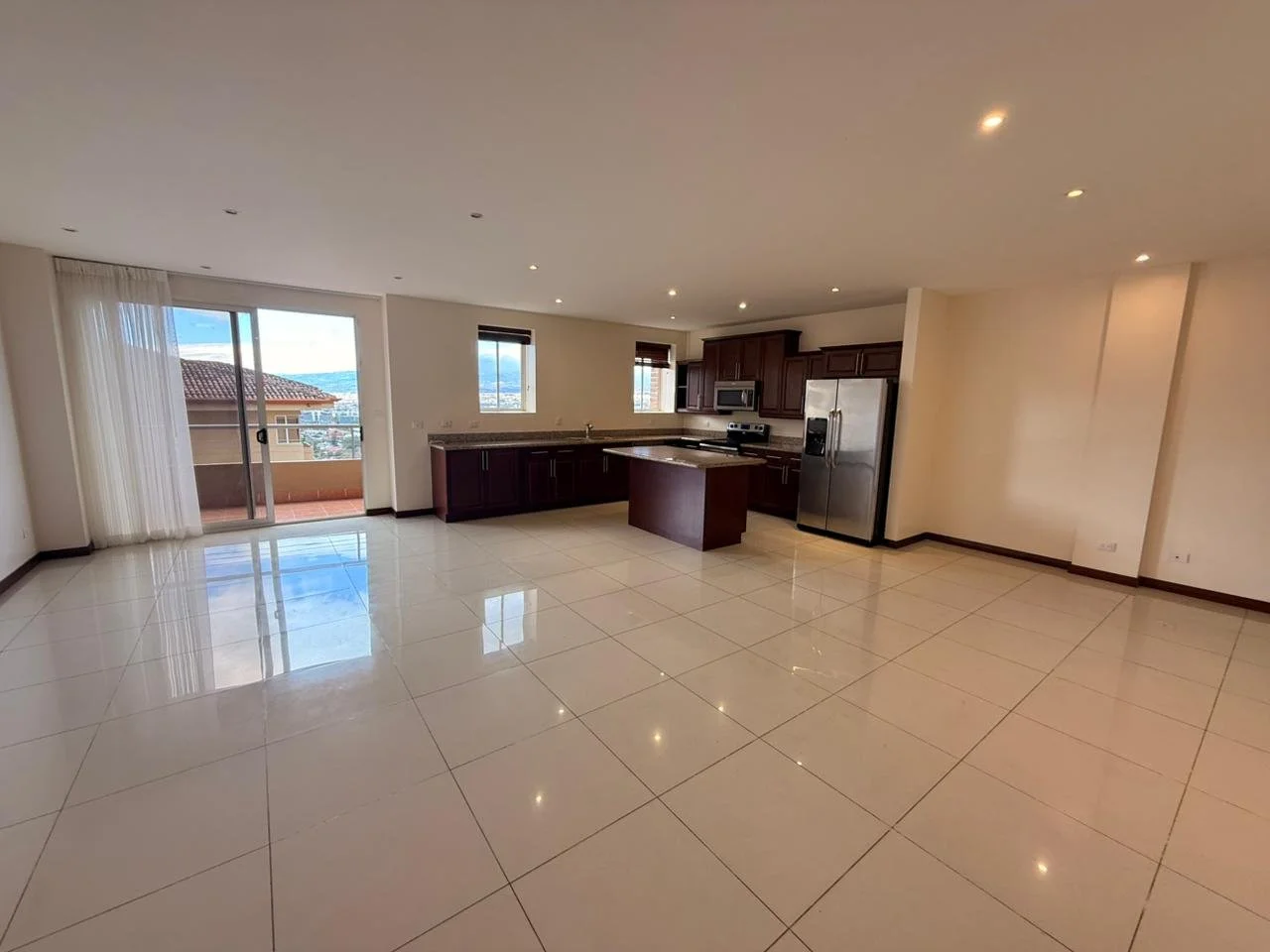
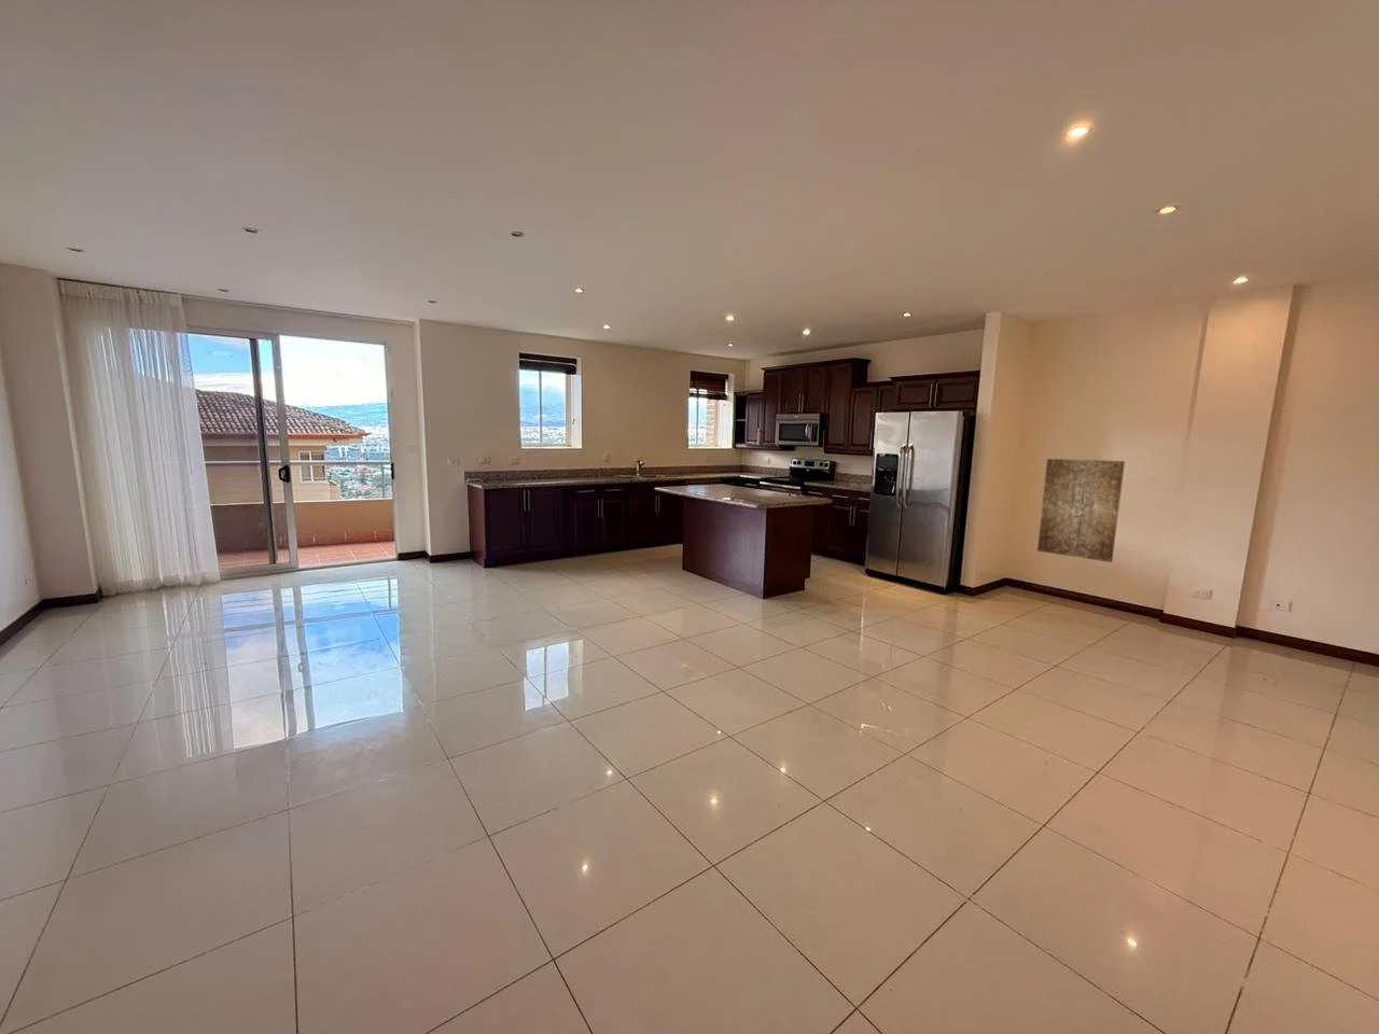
+ wall art [1036,457,1126,564]
